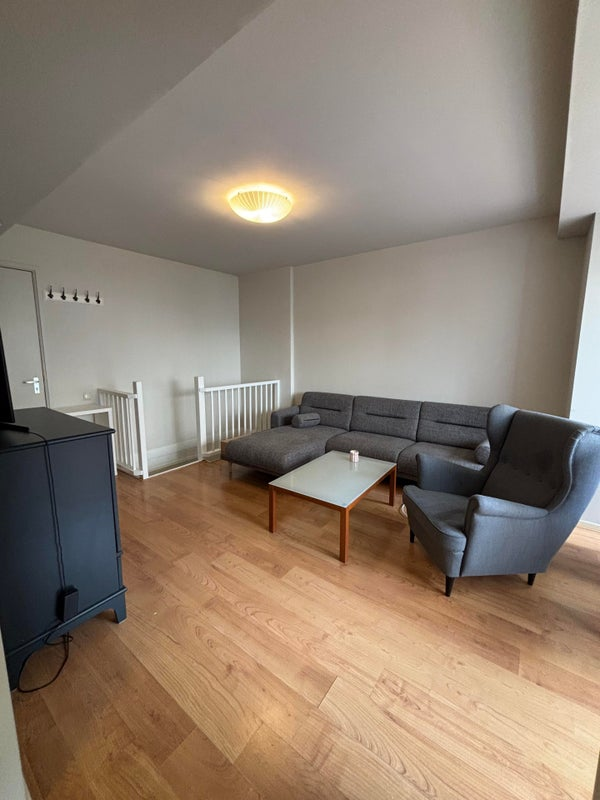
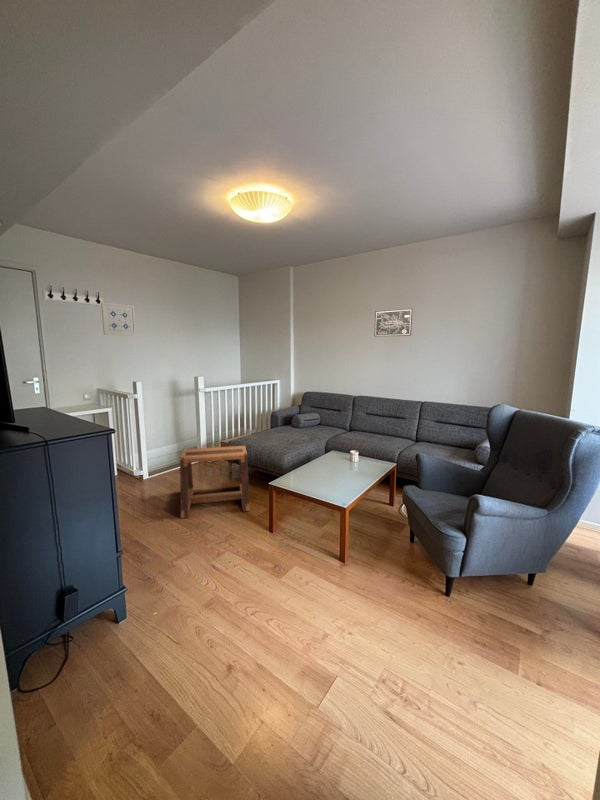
+ wall art [373,308,414,338]
+ wall art [100,301,137,337]
+ stool [179,445,251,519]
